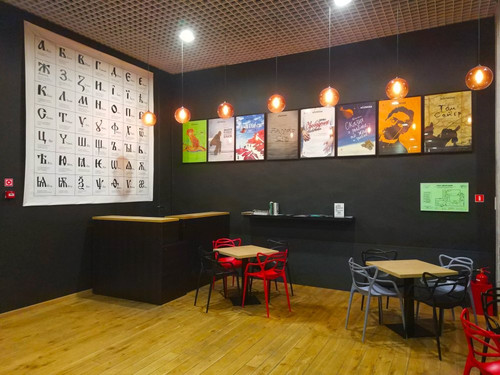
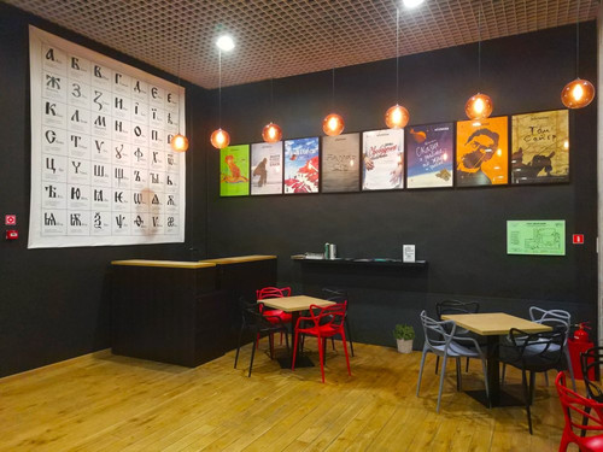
+ potted plant [391,322,417,354]
